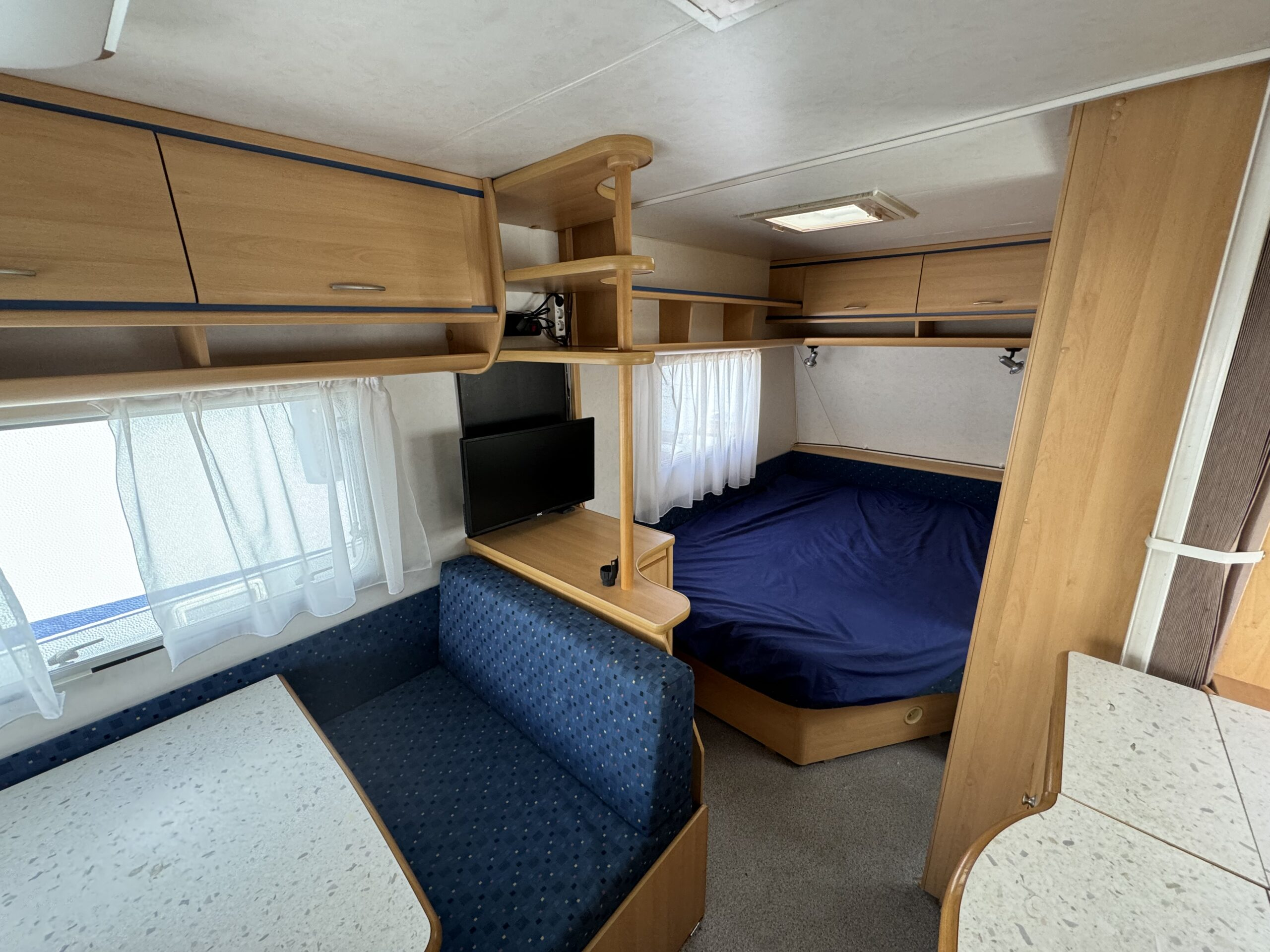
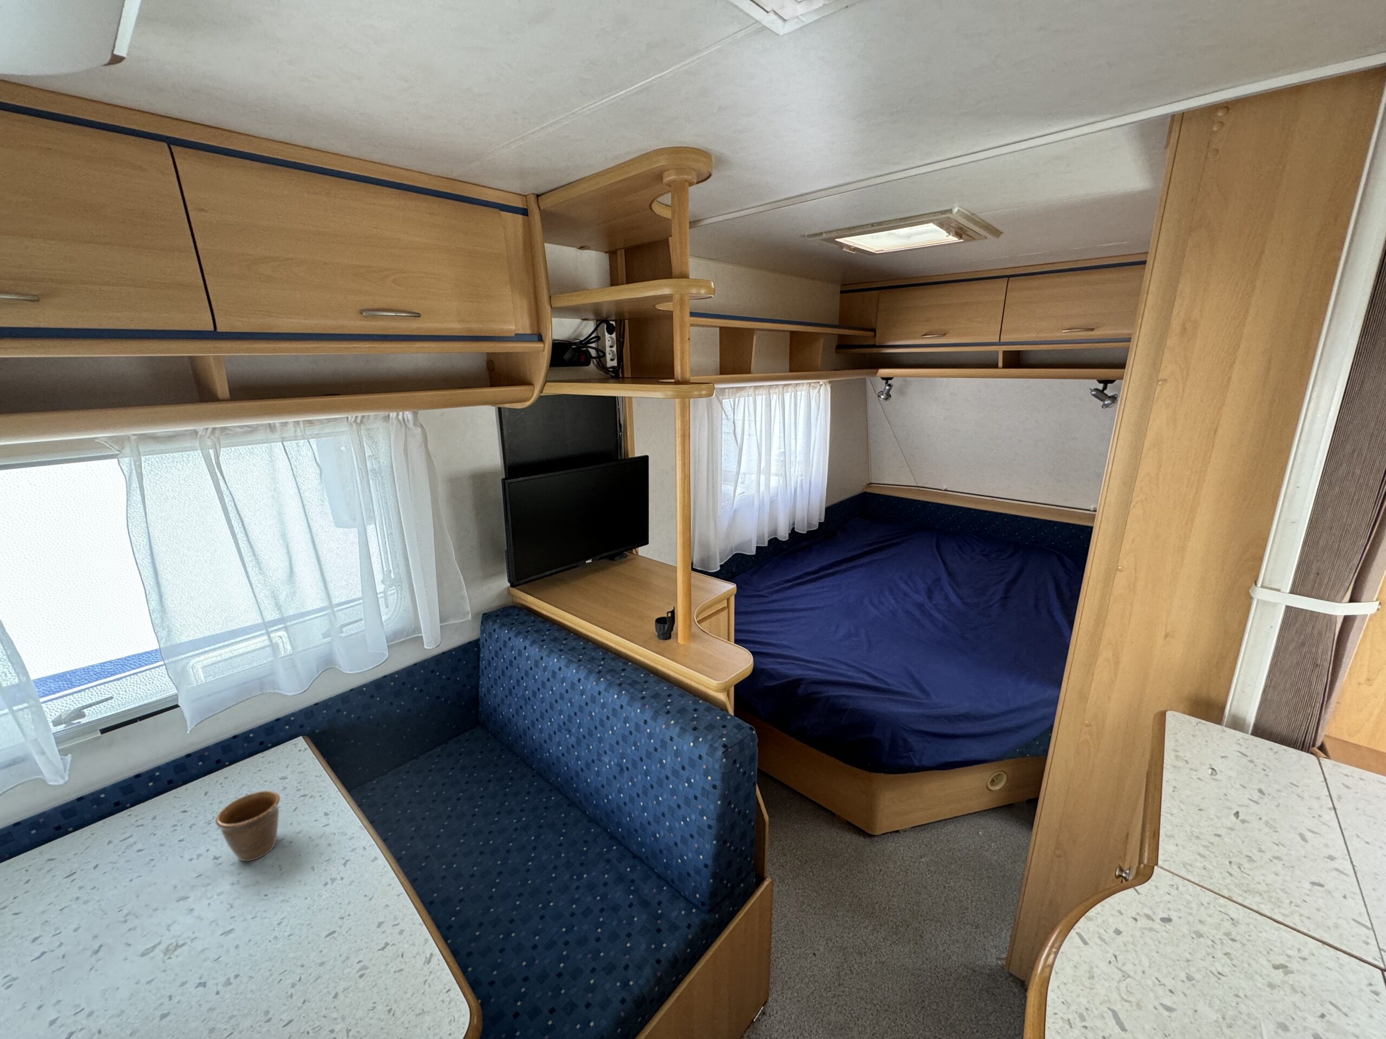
+ mug [215,790,280,861]
